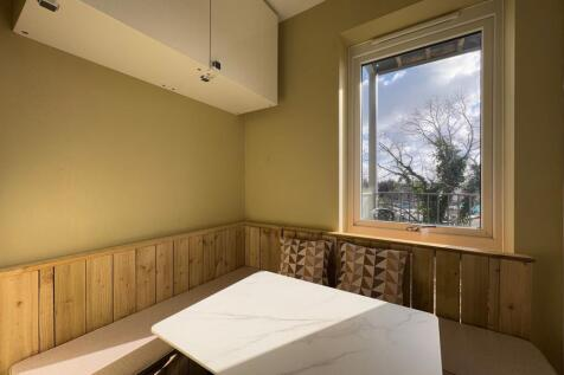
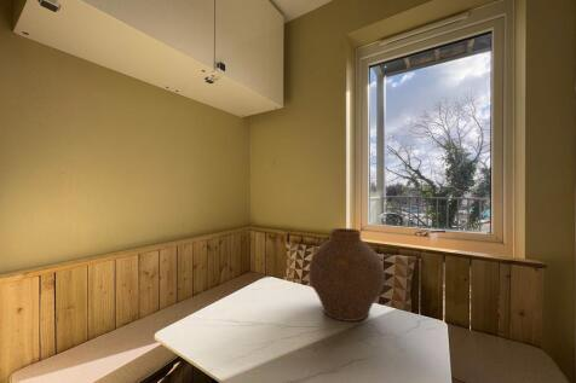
+ vase [307,227,386,323]
